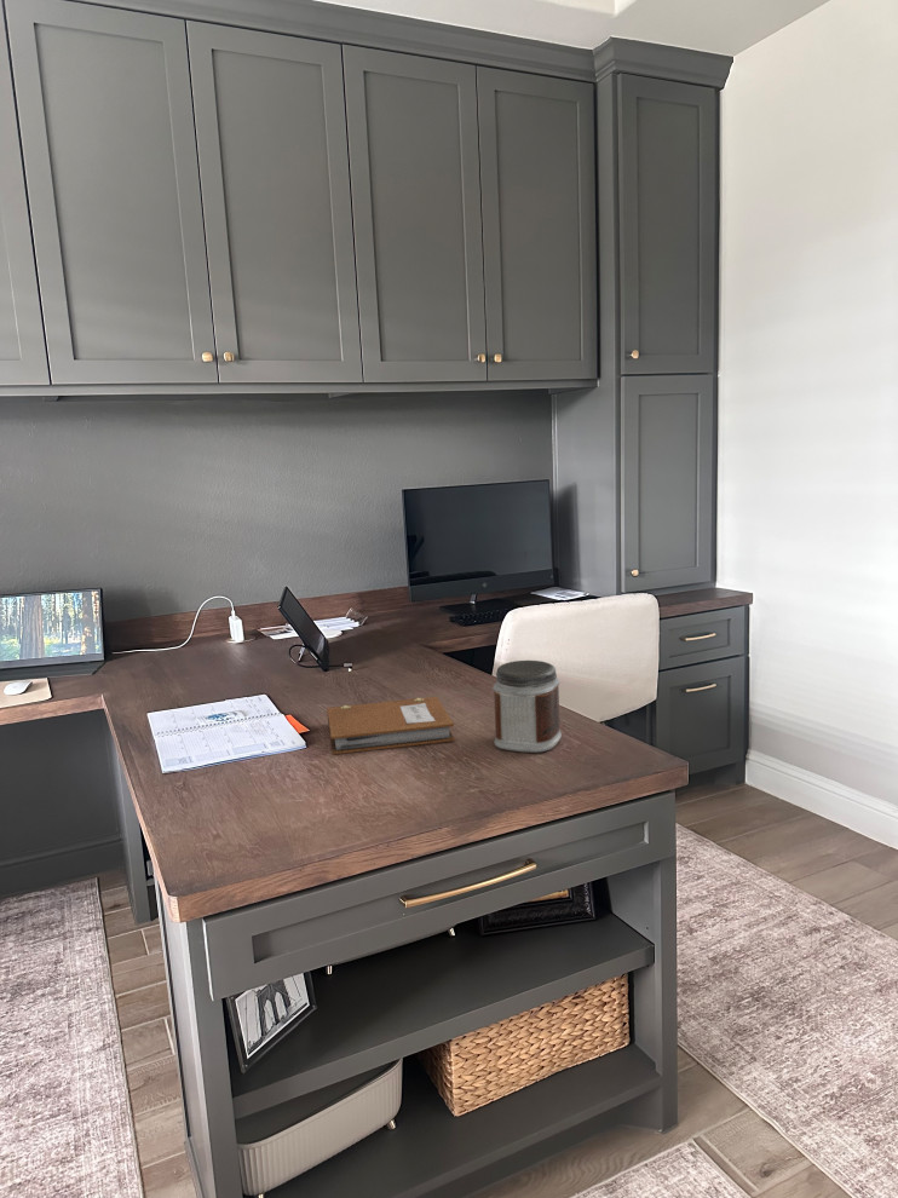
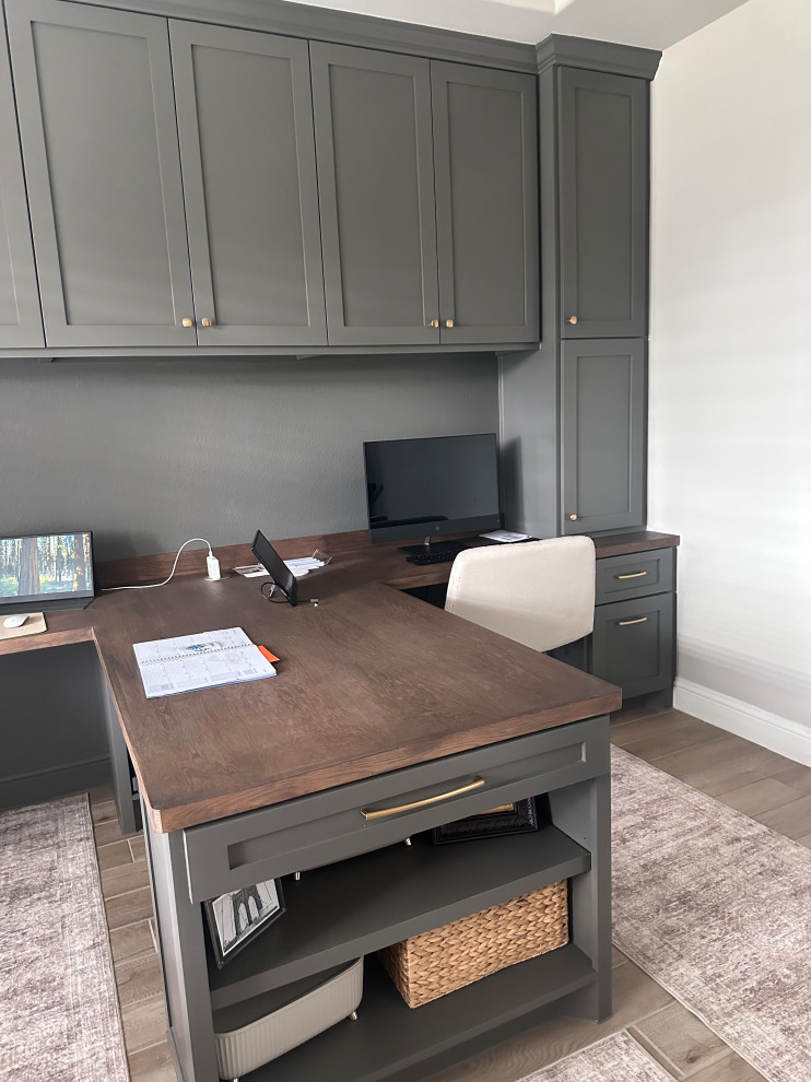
- jar [491,660,563,754]
- notebook [326,696,456,755]
